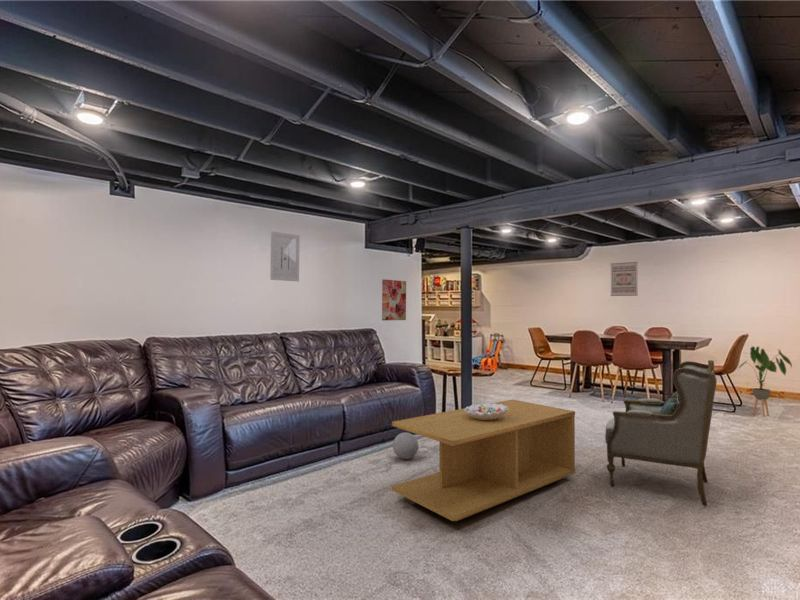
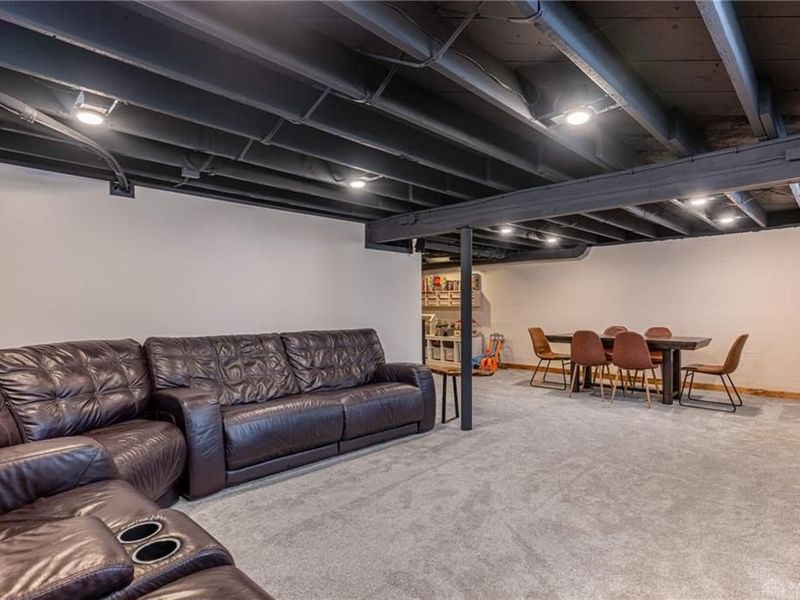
- decorative bowl [465,402,508,420]
- house plant [737,345,793,418]
- wall art [381,278,407,321]
- wall art [269,230,301,283]
- coffee table [390,399,576,522]
- armchair [604,359,718,507]
- wall art [610,261,639,297]
- ball [392,431,419,460]
